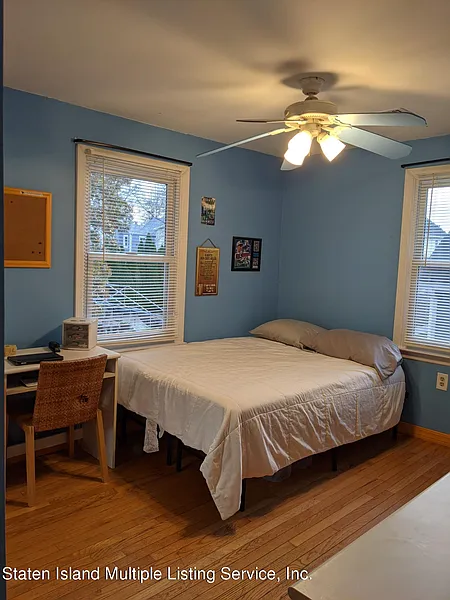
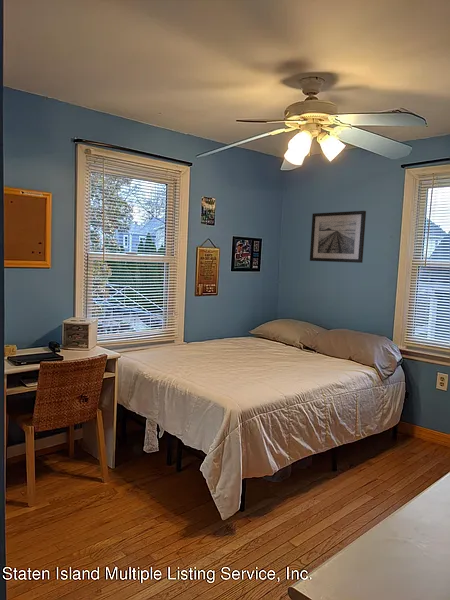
+ wall art [309,210,367,264]
